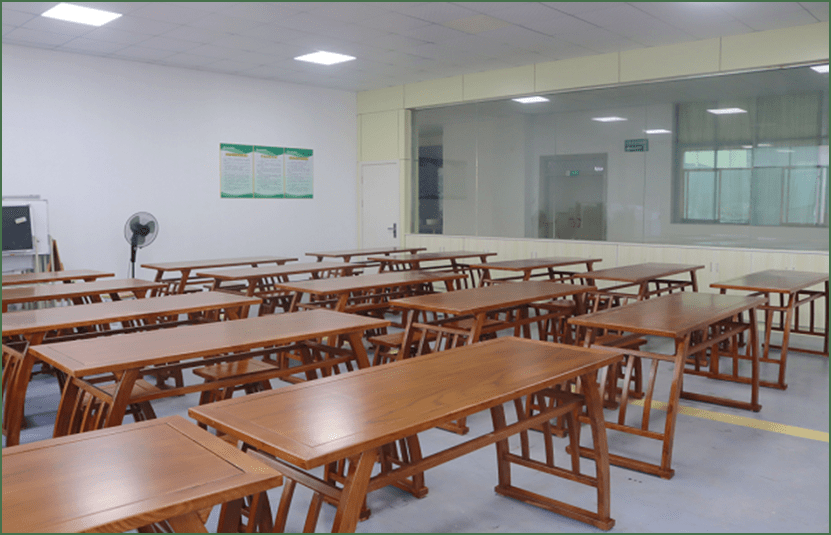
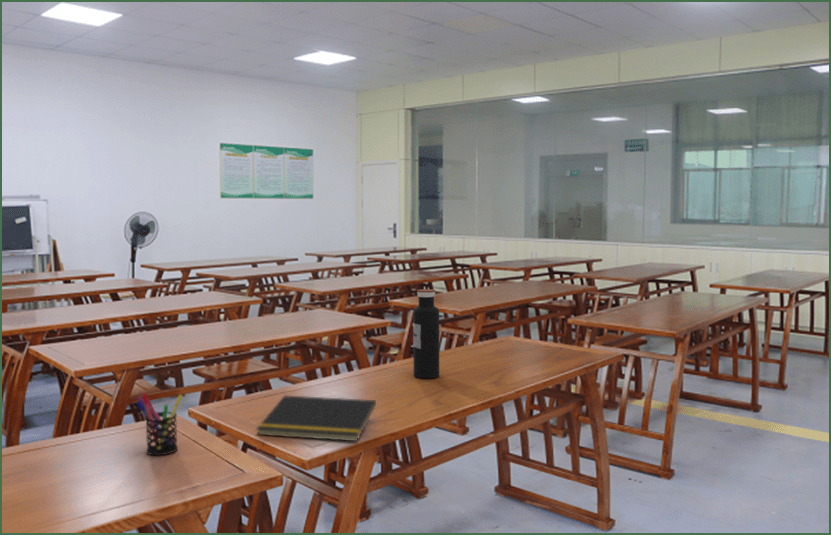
+ notepad [255,395,377,442]
+ pen holder [135,392,184,456]
+ water bottle [412,288,440,379]
